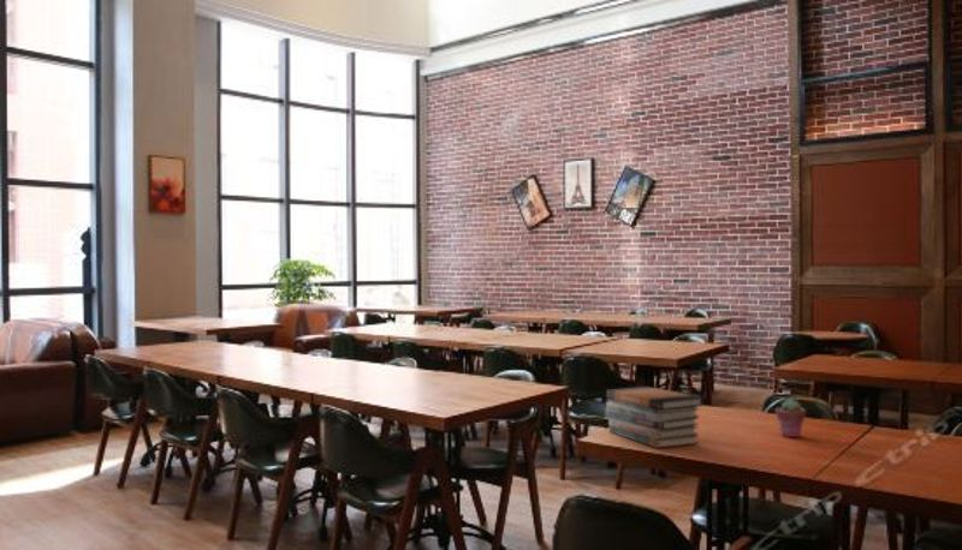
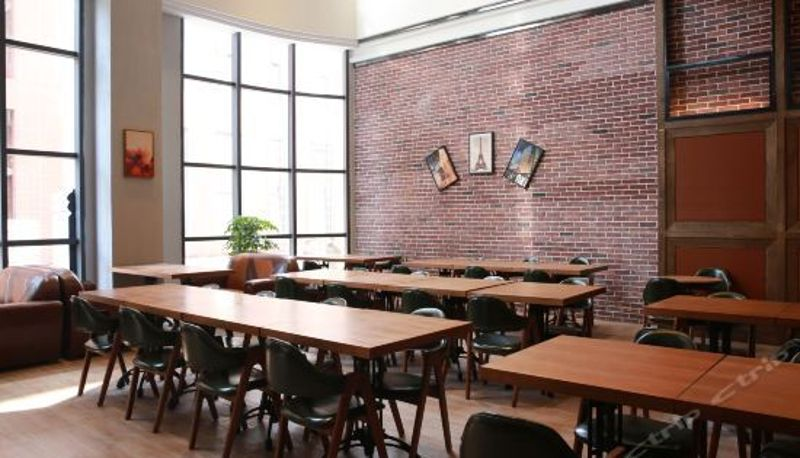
- potted succulent [773,397,807,438]
- book stack [605,385,706,449]
